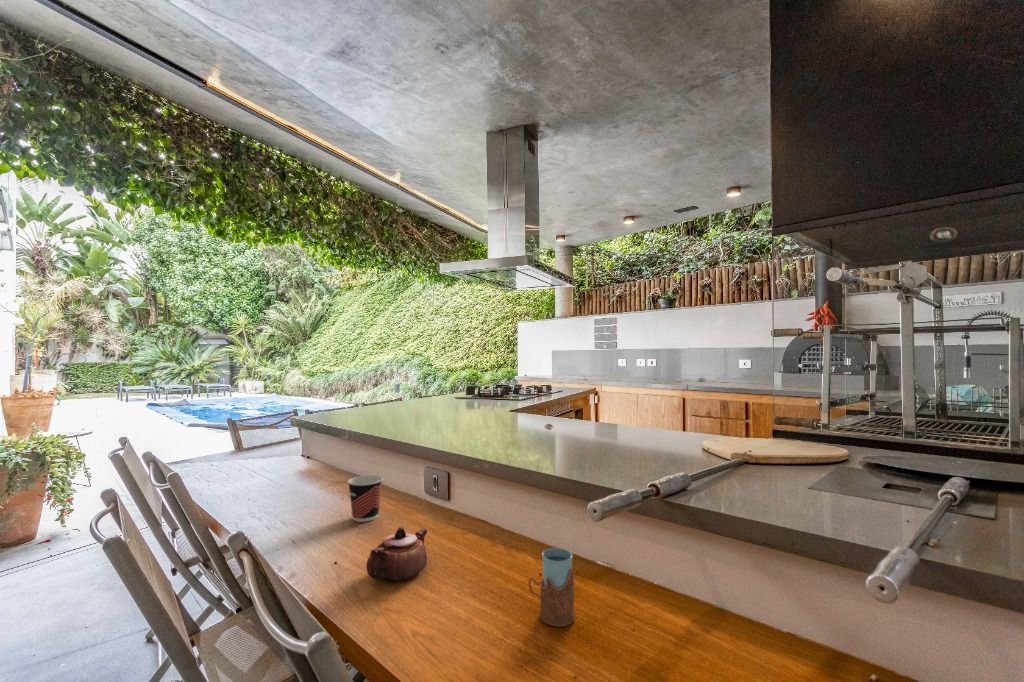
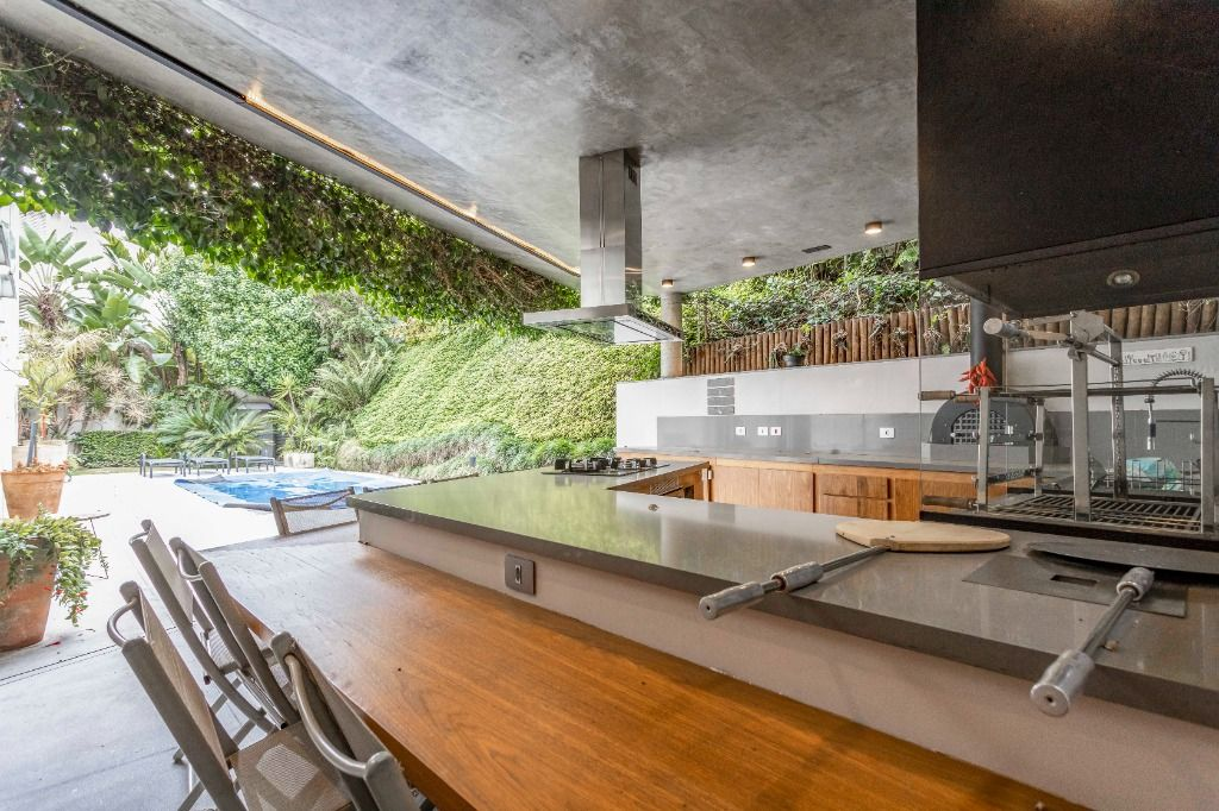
- cup [347,474,384,523]
- teapot [365,525,428,583]
- drinking glass [528,547,576,628]
